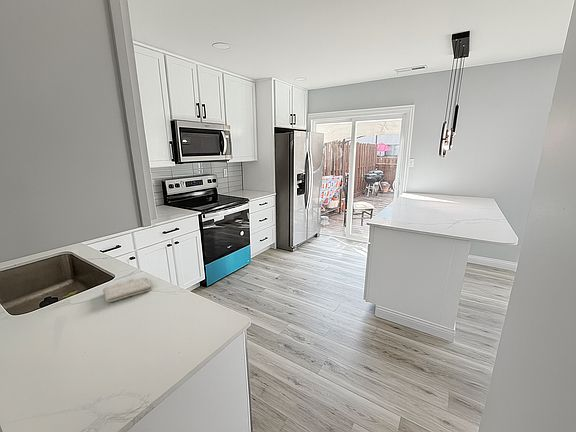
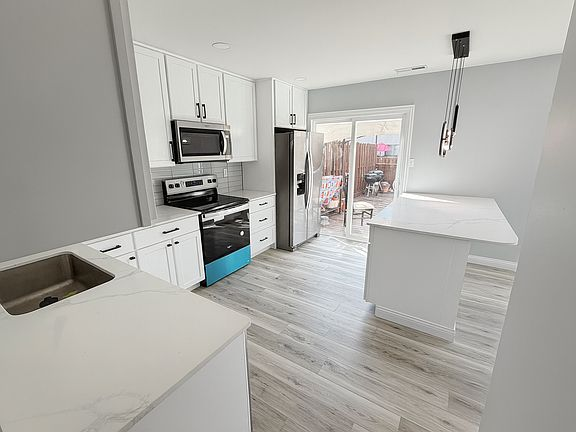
- washcloth [102,276,153,303]
